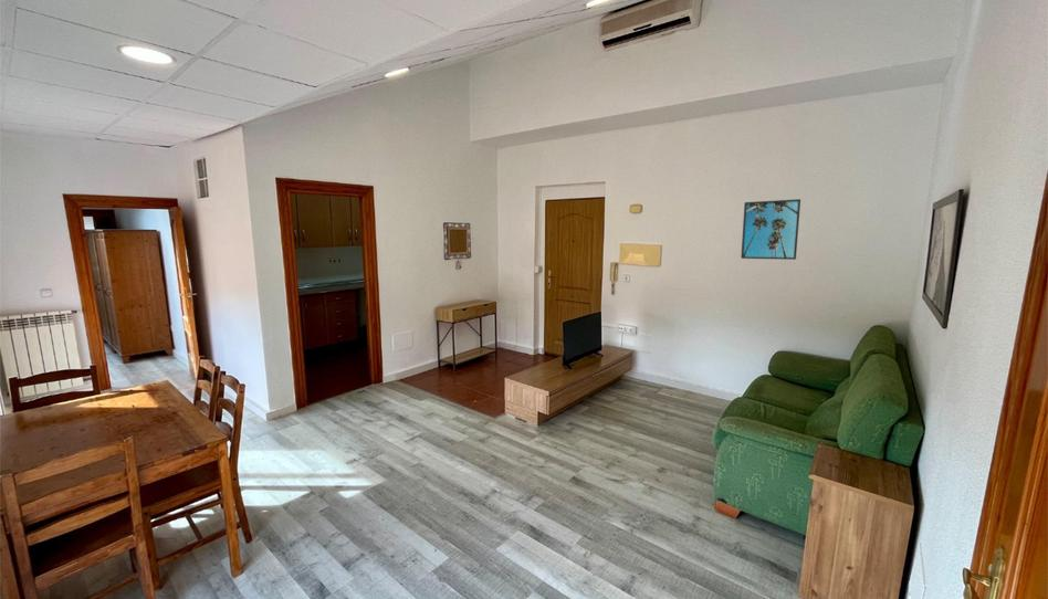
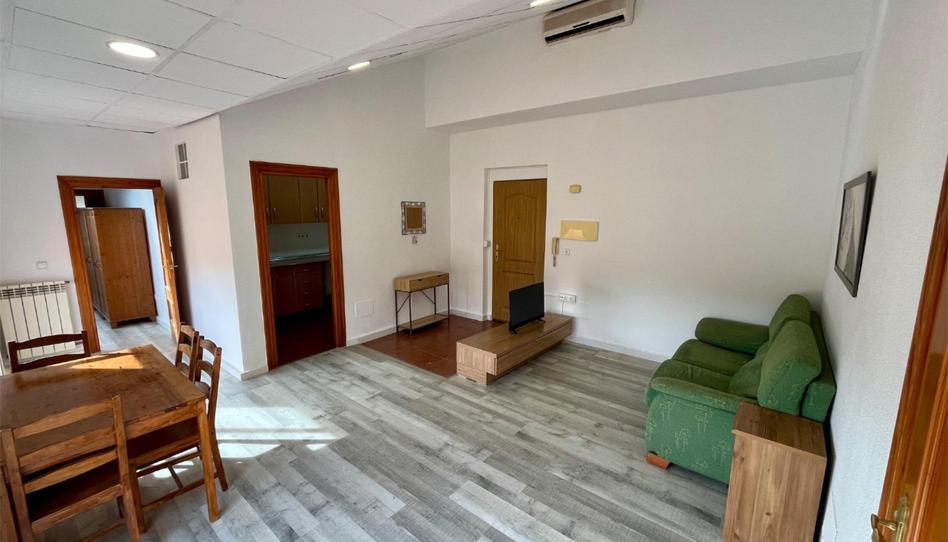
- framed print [740,198,801,261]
